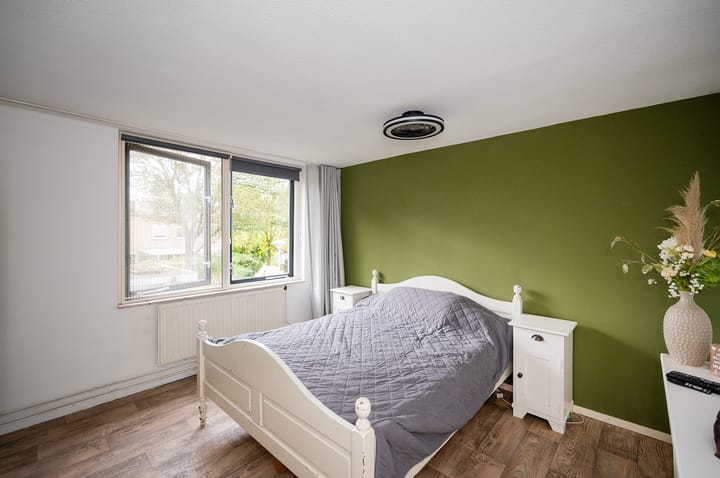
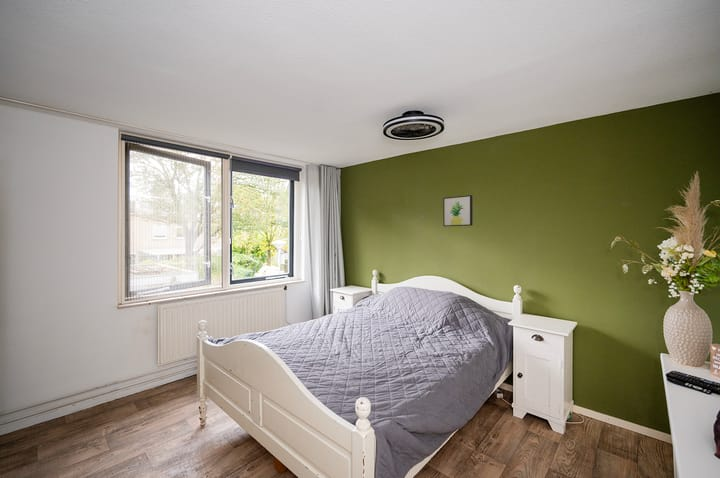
+ wall art [442,194,473,227]
